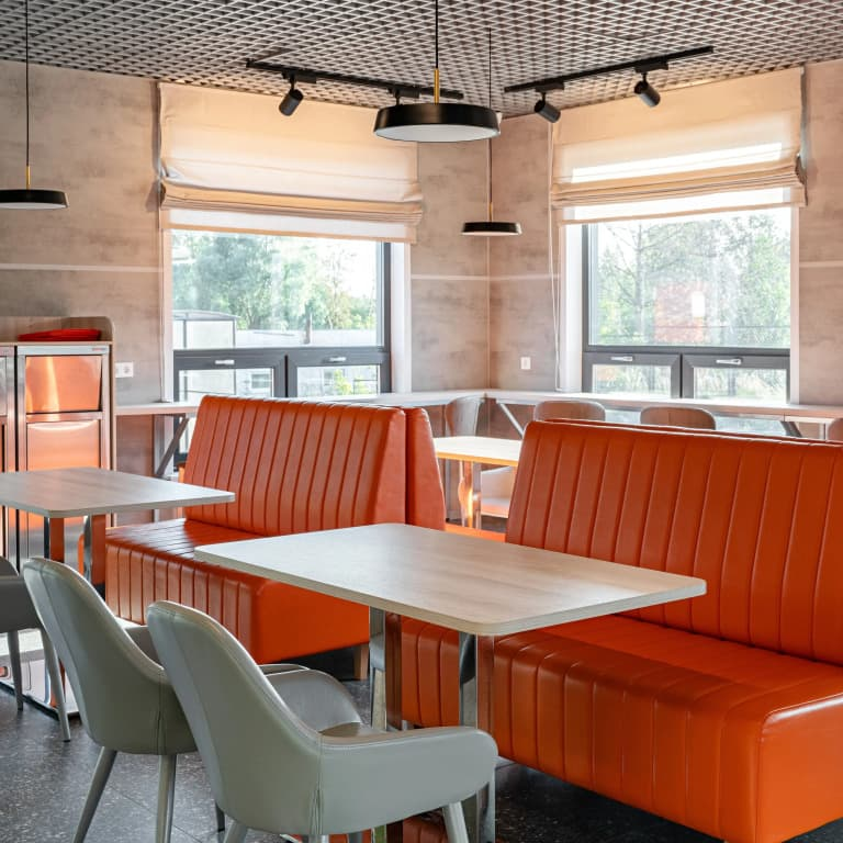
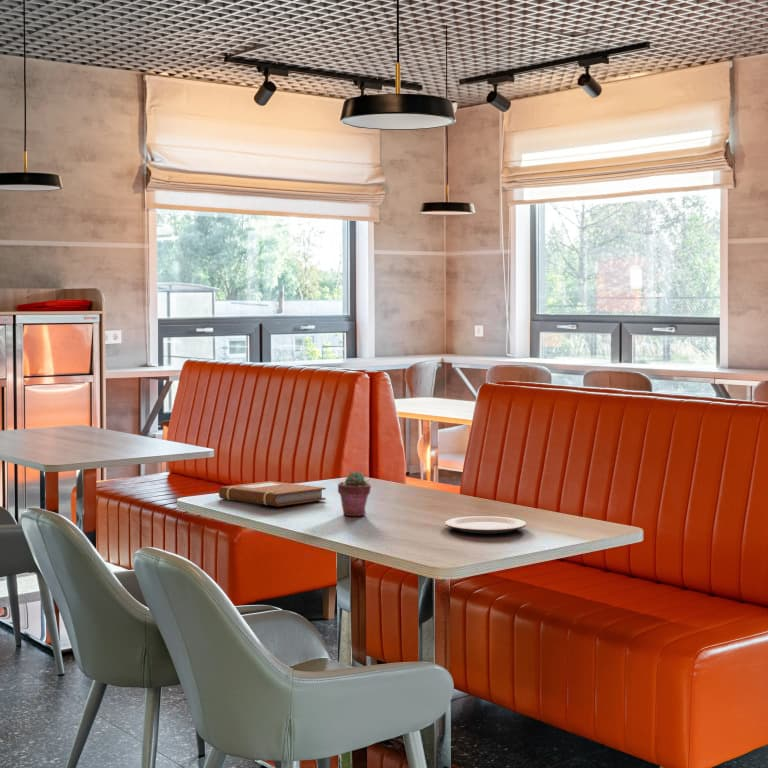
+ plate [444,515,527,534]
+ notebook [218,480,327,507]
+ potted succulent [337,470,372,517]
